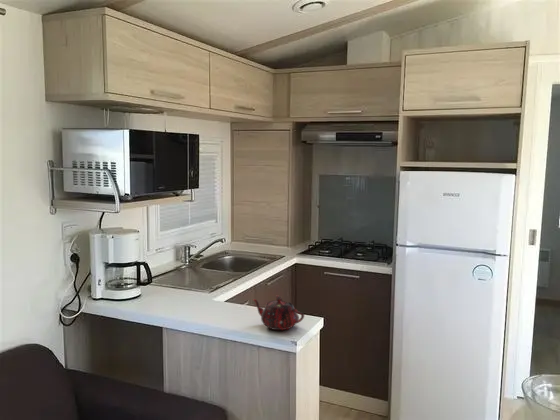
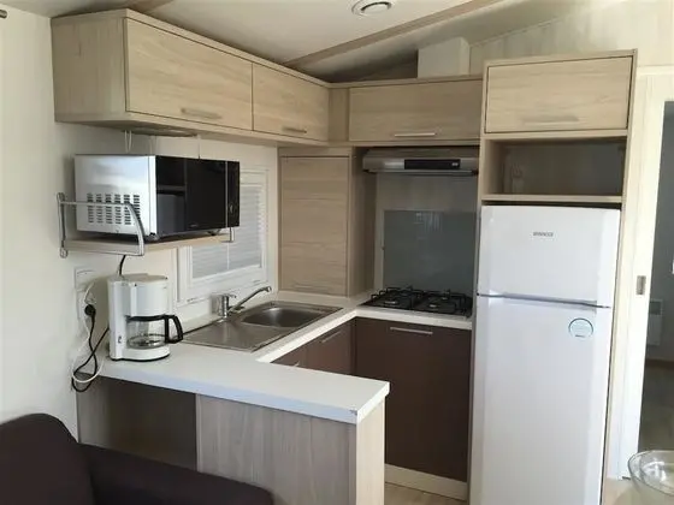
- teapot [252,294,305,331]
